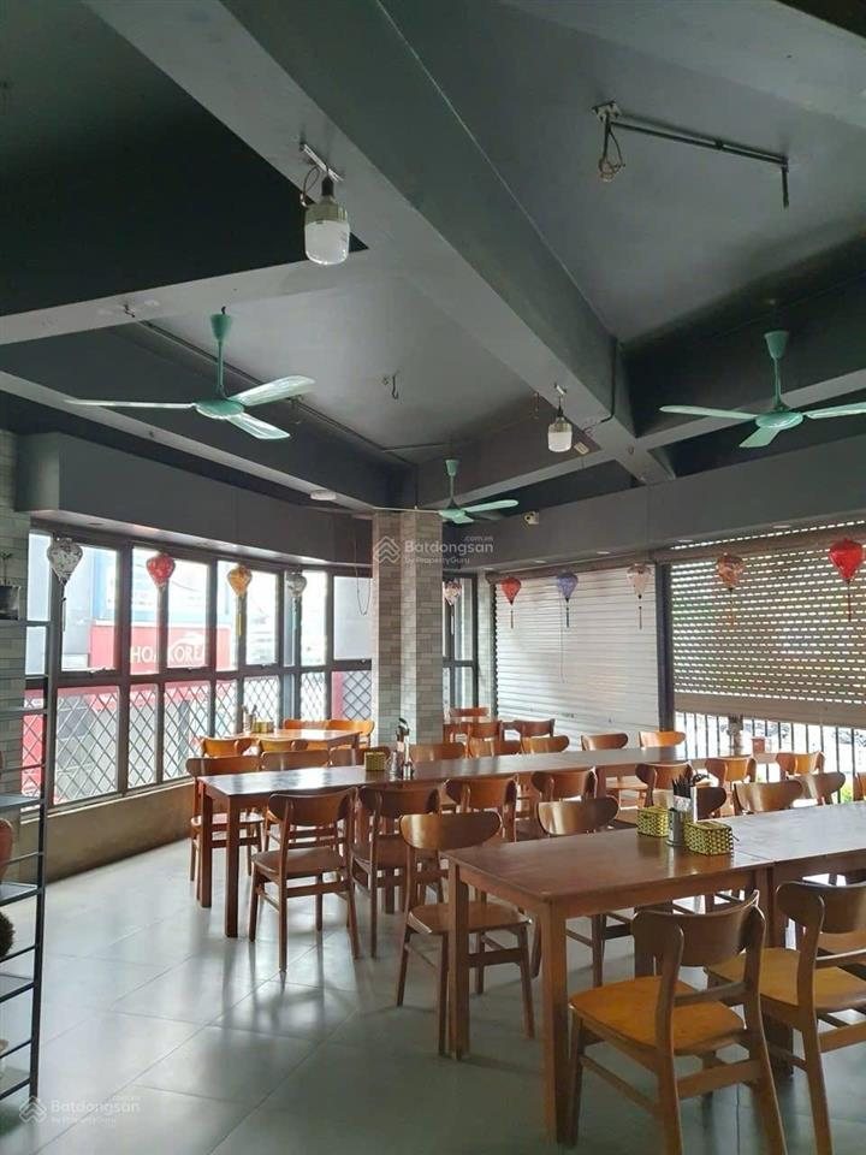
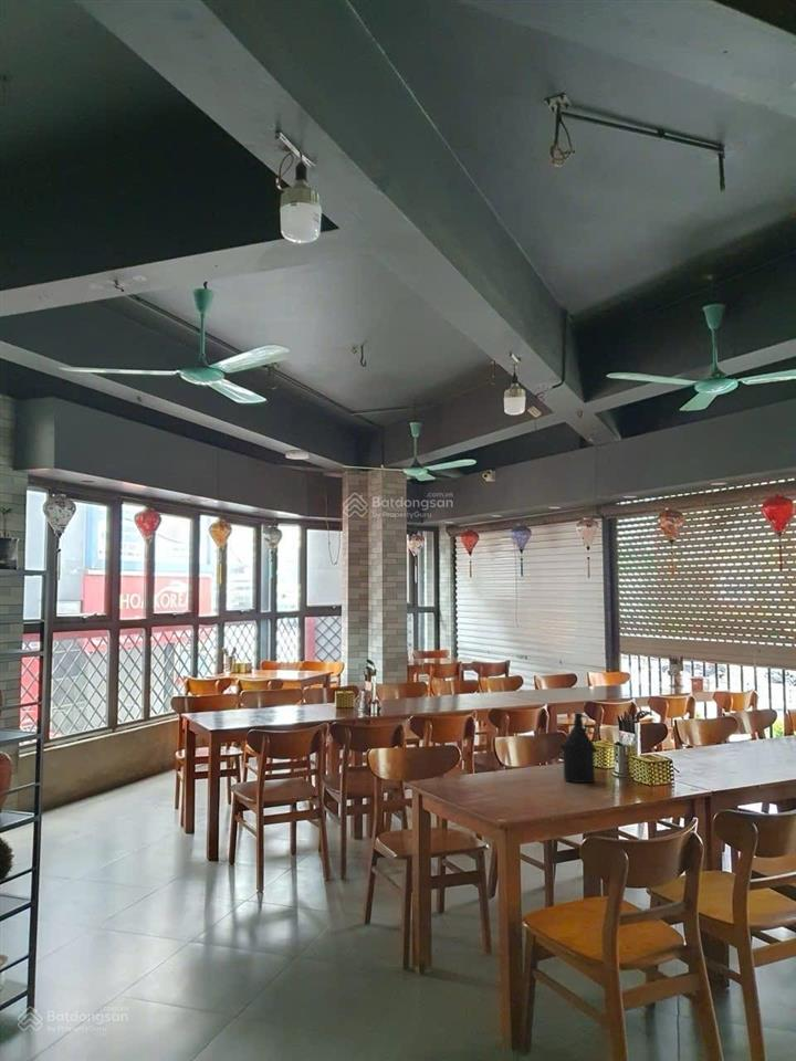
+ bottle [559,711,598,784]
